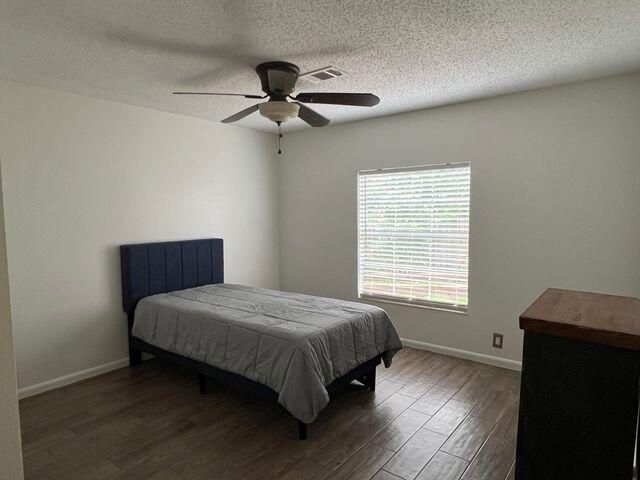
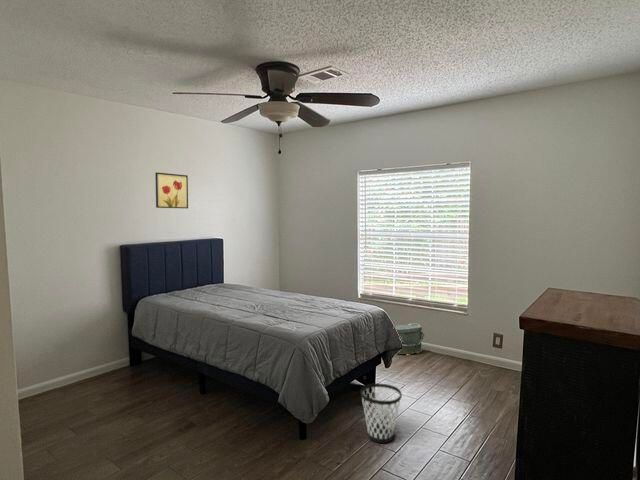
+ bag [394,322,425,356]
+ wastebasket [360,382,403,444]
+ wall art [154,172,189,209]
